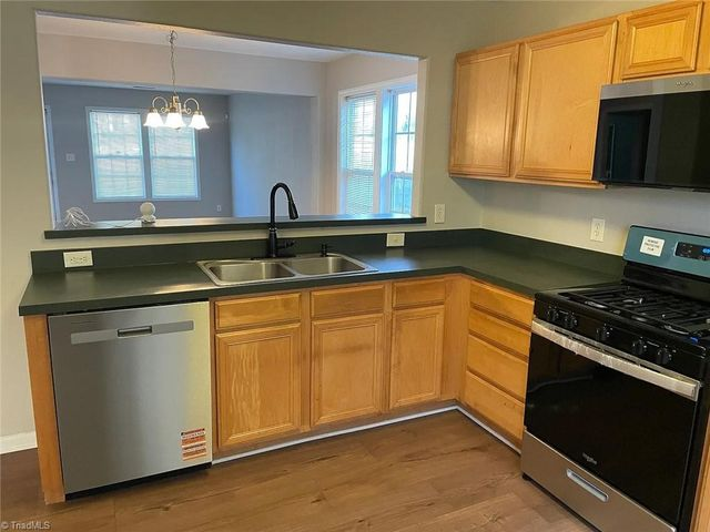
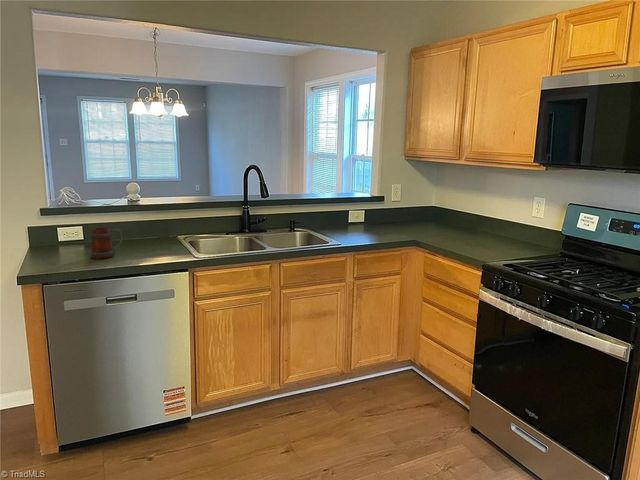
+ mug [90,227,123,260]
